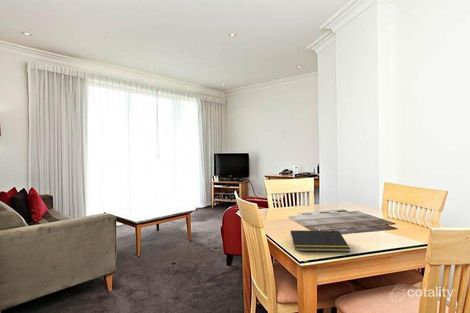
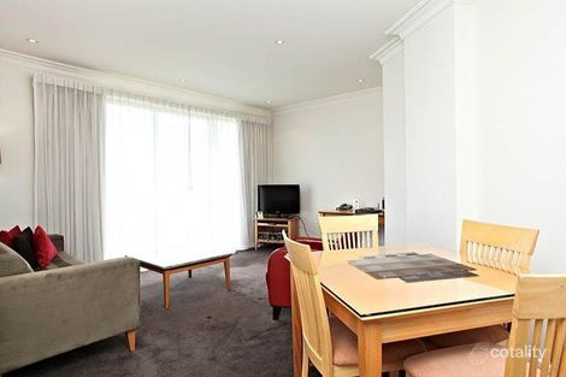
- notepad [289,230,351,253]
